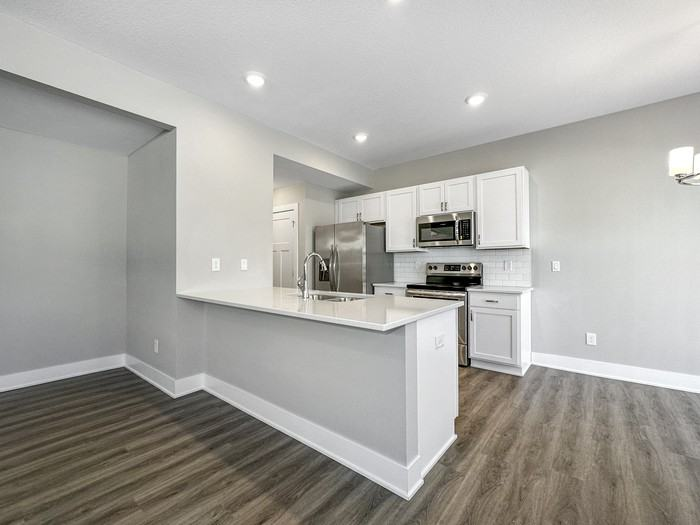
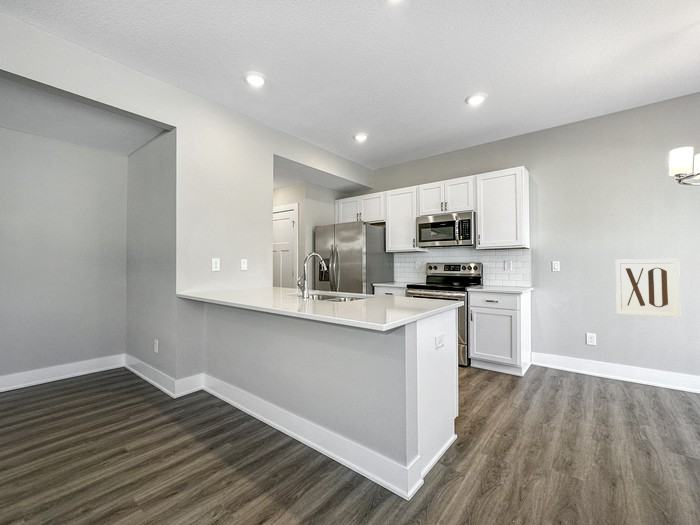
+ wall art [615,258,681,319]
